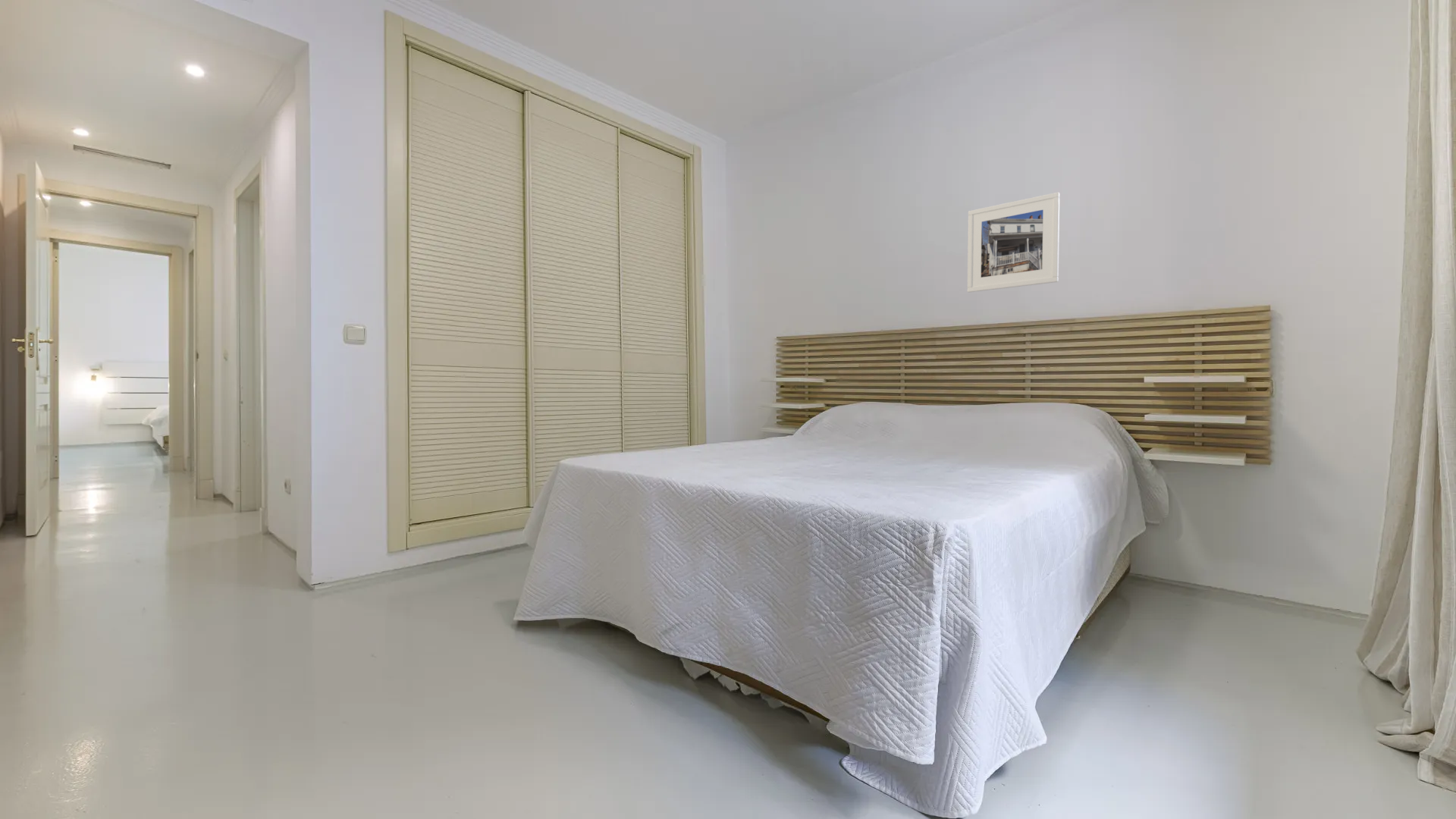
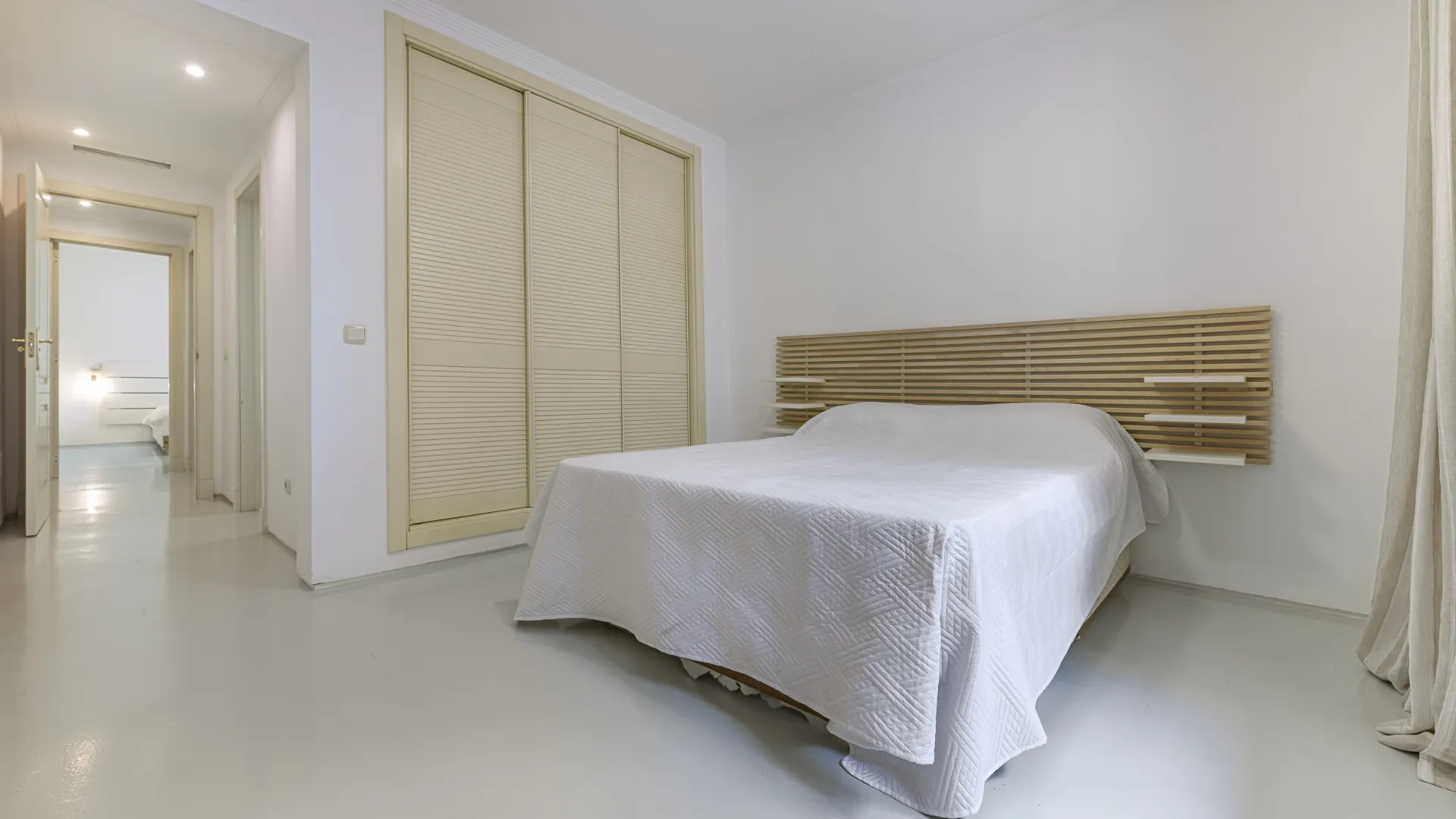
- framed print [967,192,1061,293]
